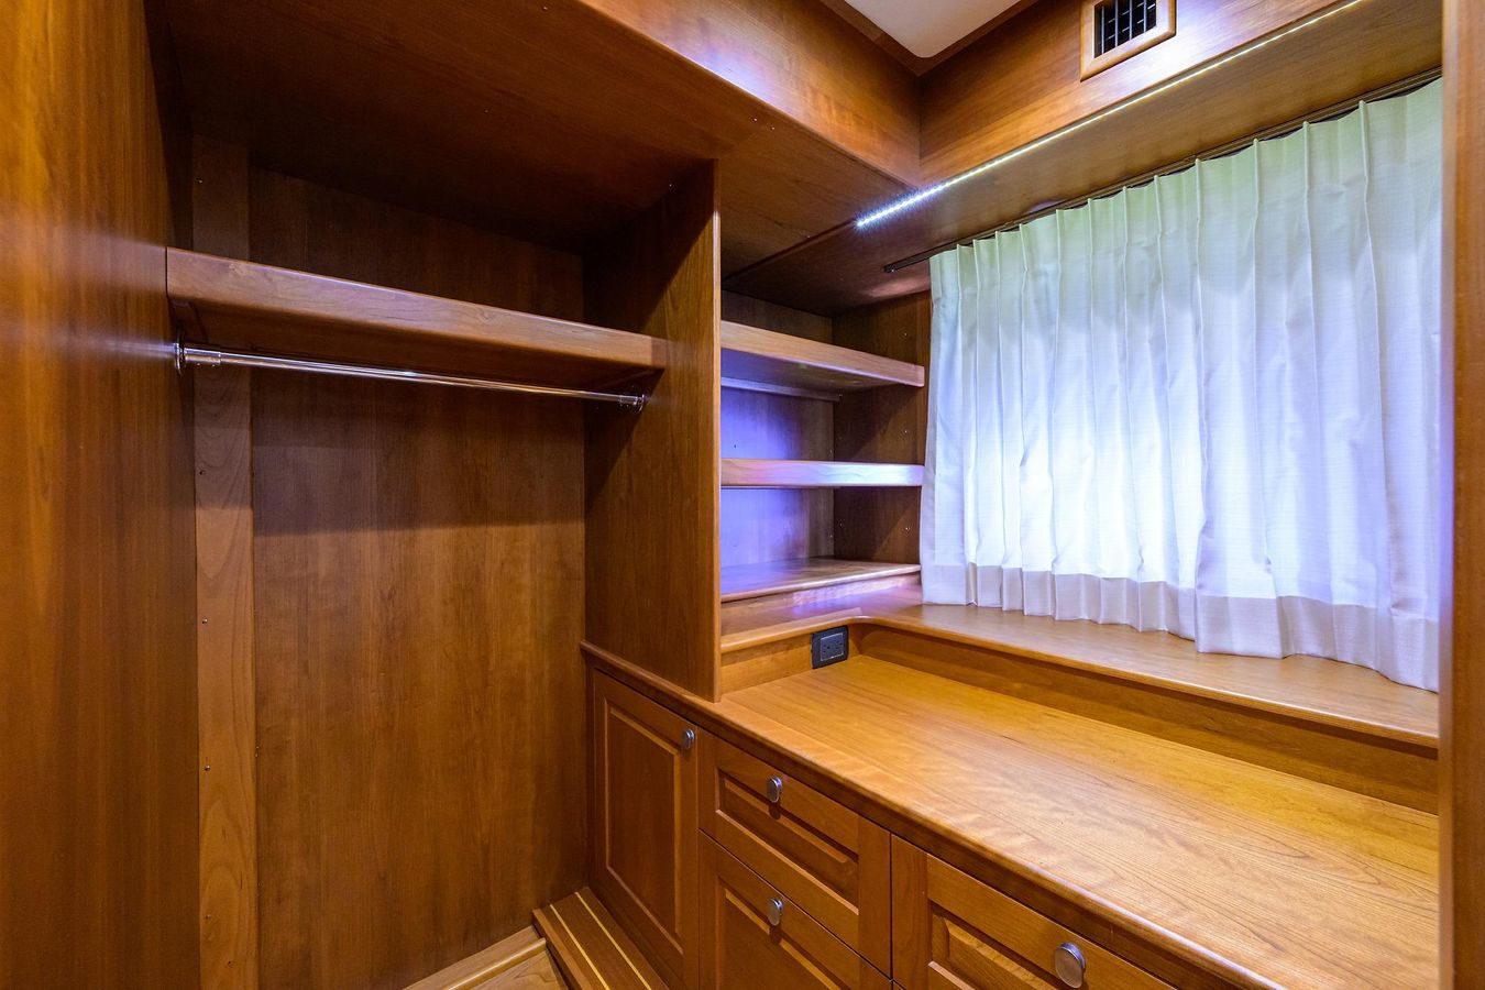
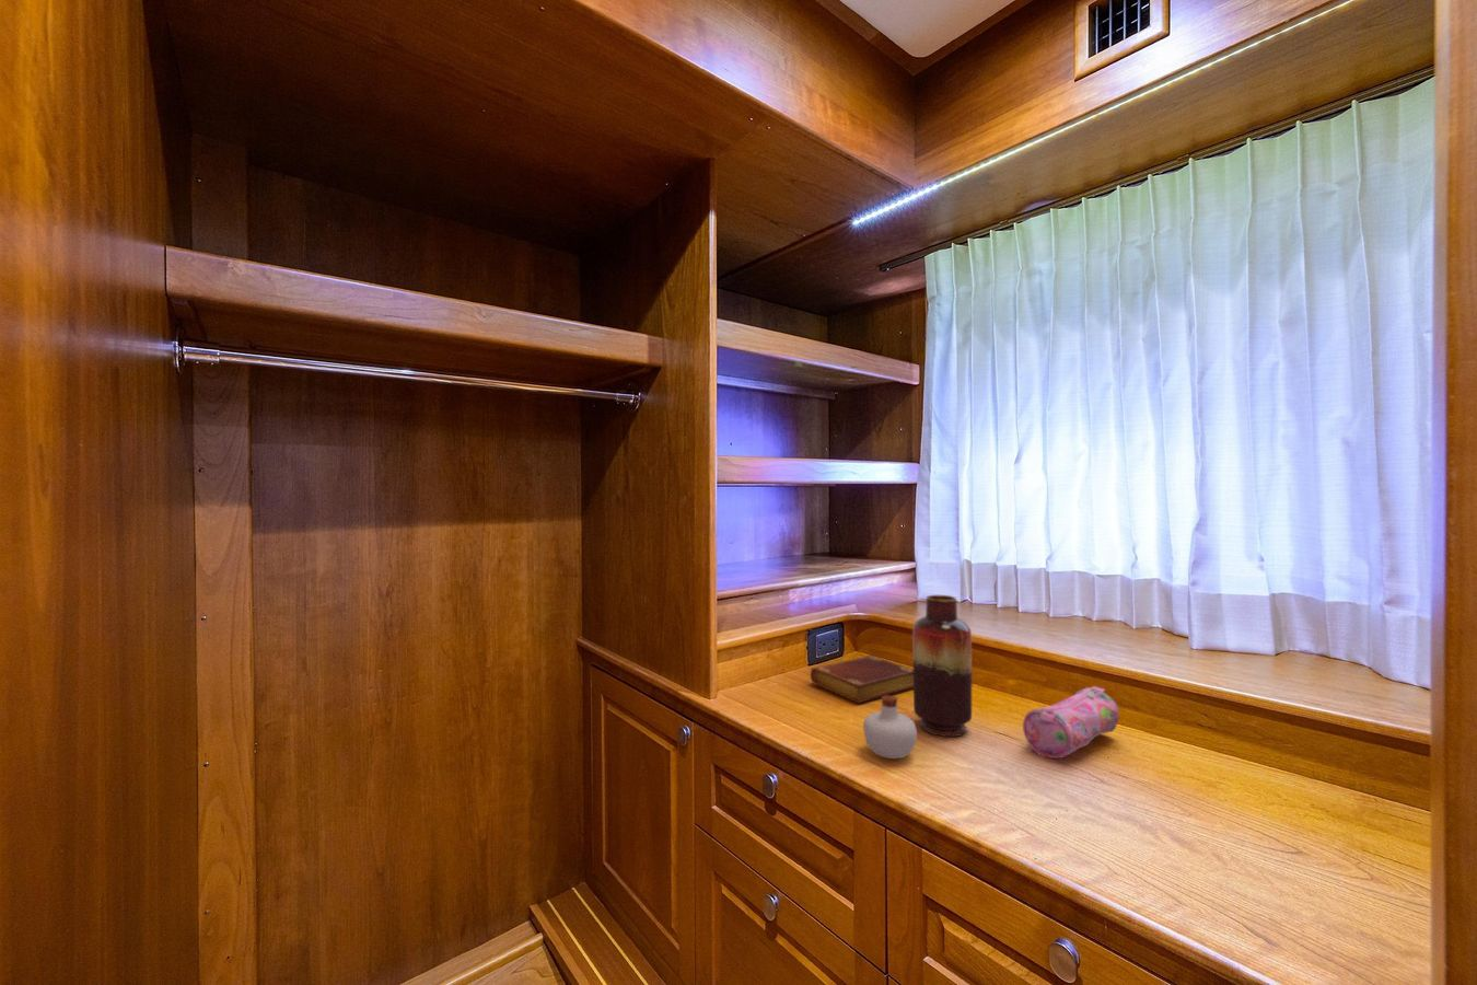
+ book [810,654,913,704]
+ pencil case [1022,685,1120,760]
+ vase [911,595,973,738]
+ potion bottle [862,695,918,760]
